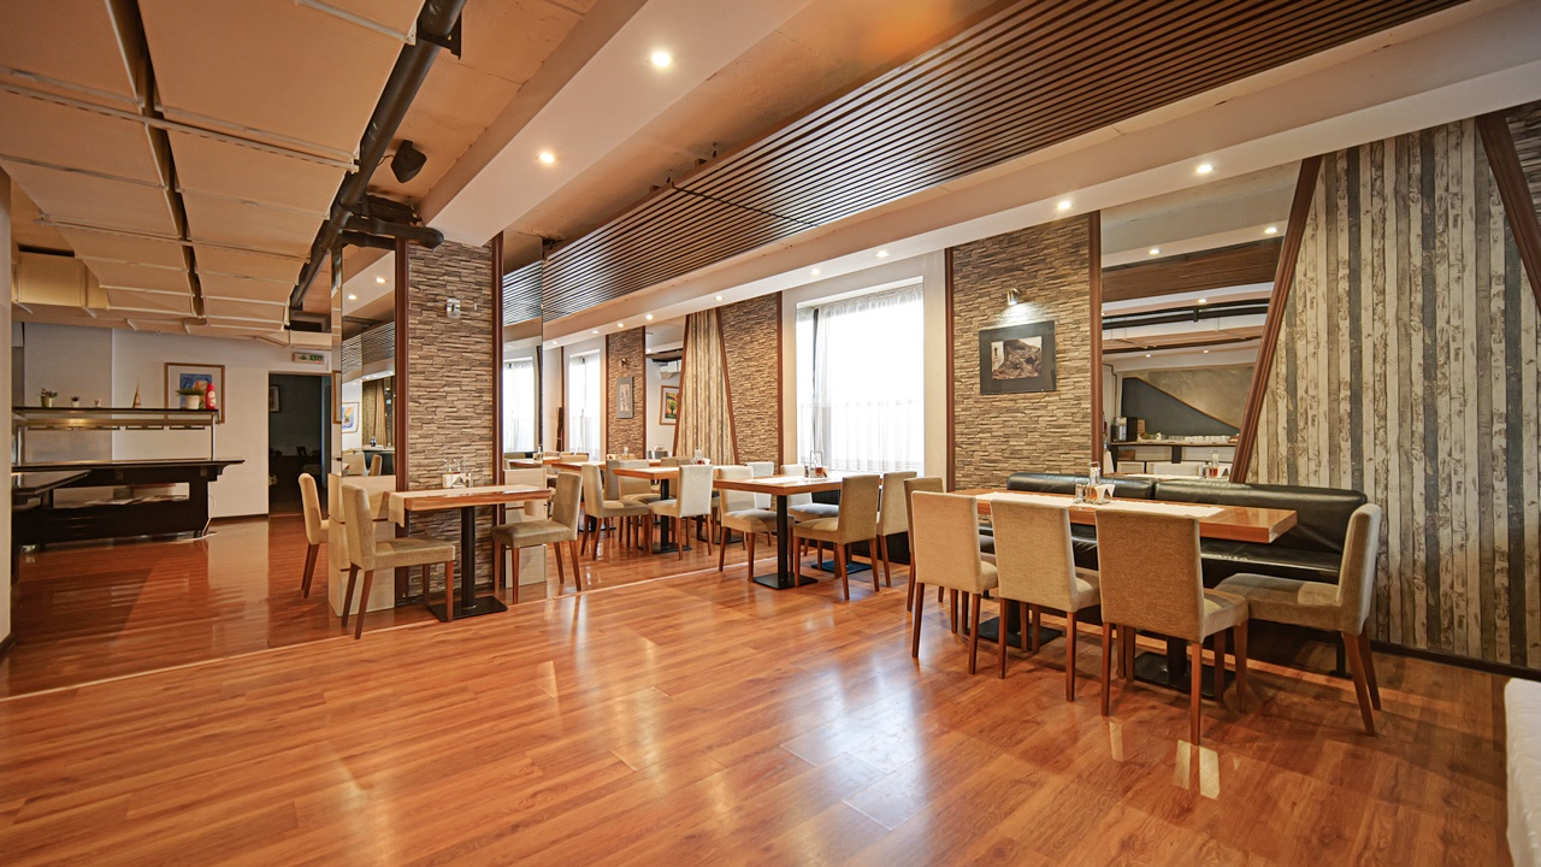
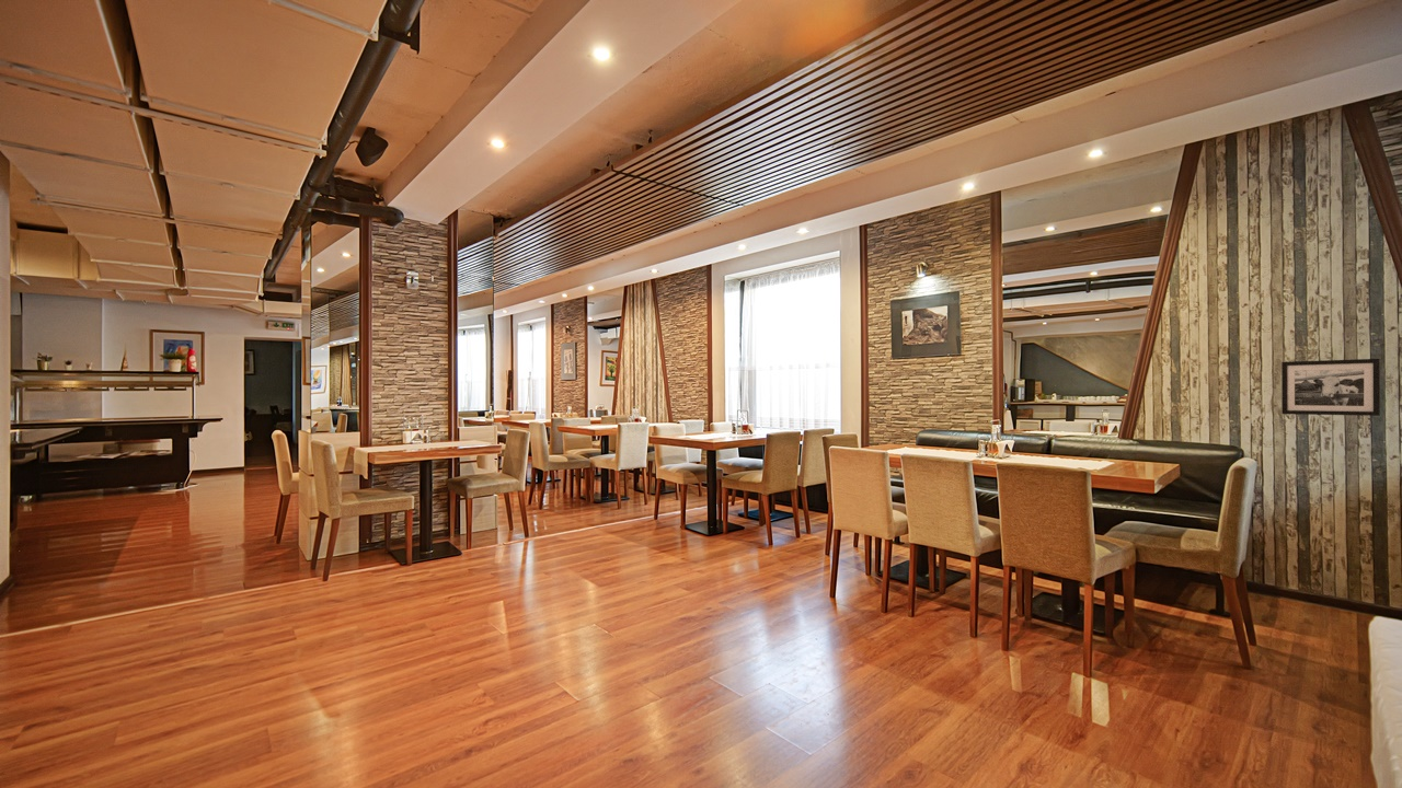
+ picture frame [1280,358,1381,417]
